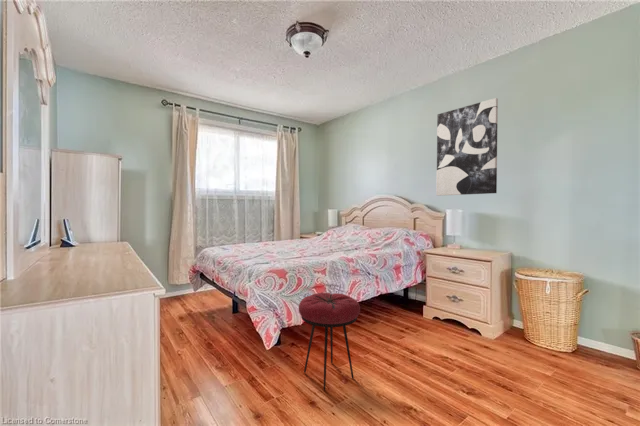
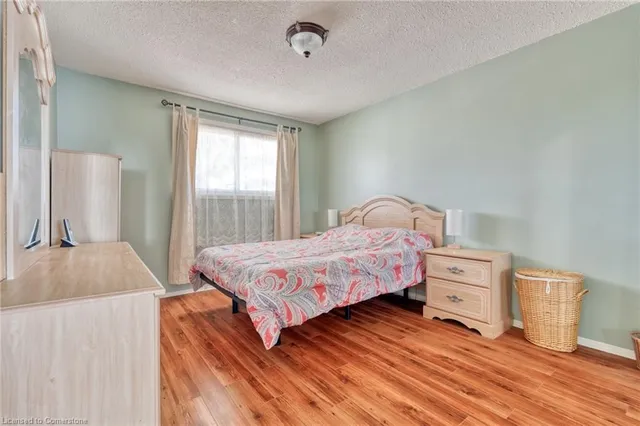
- wall art [435,97,499,197]
- stool [298,292,361,391]
